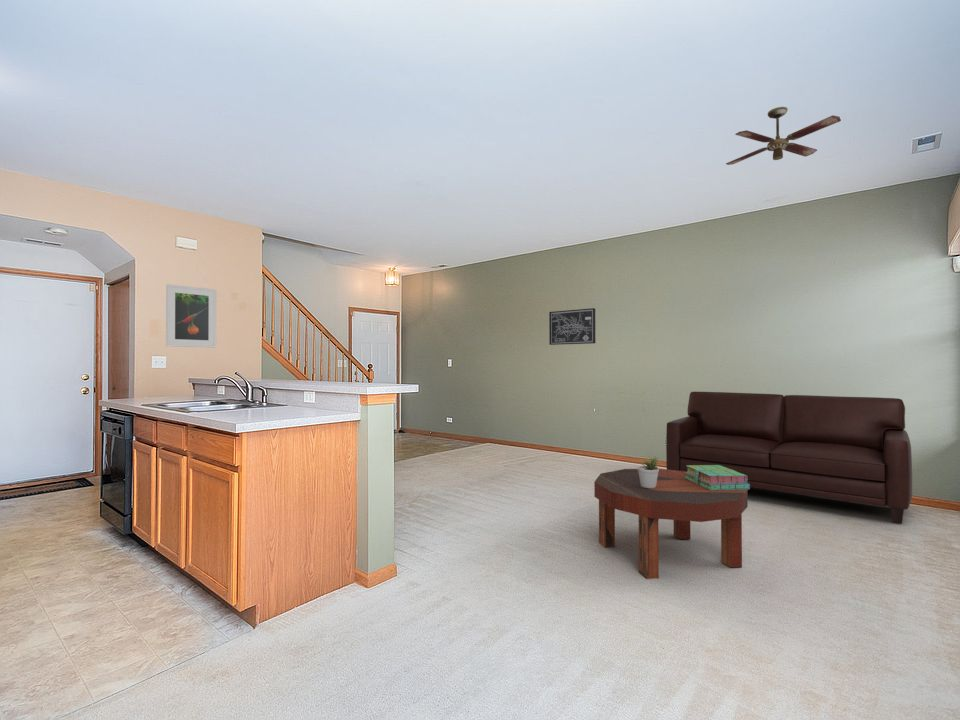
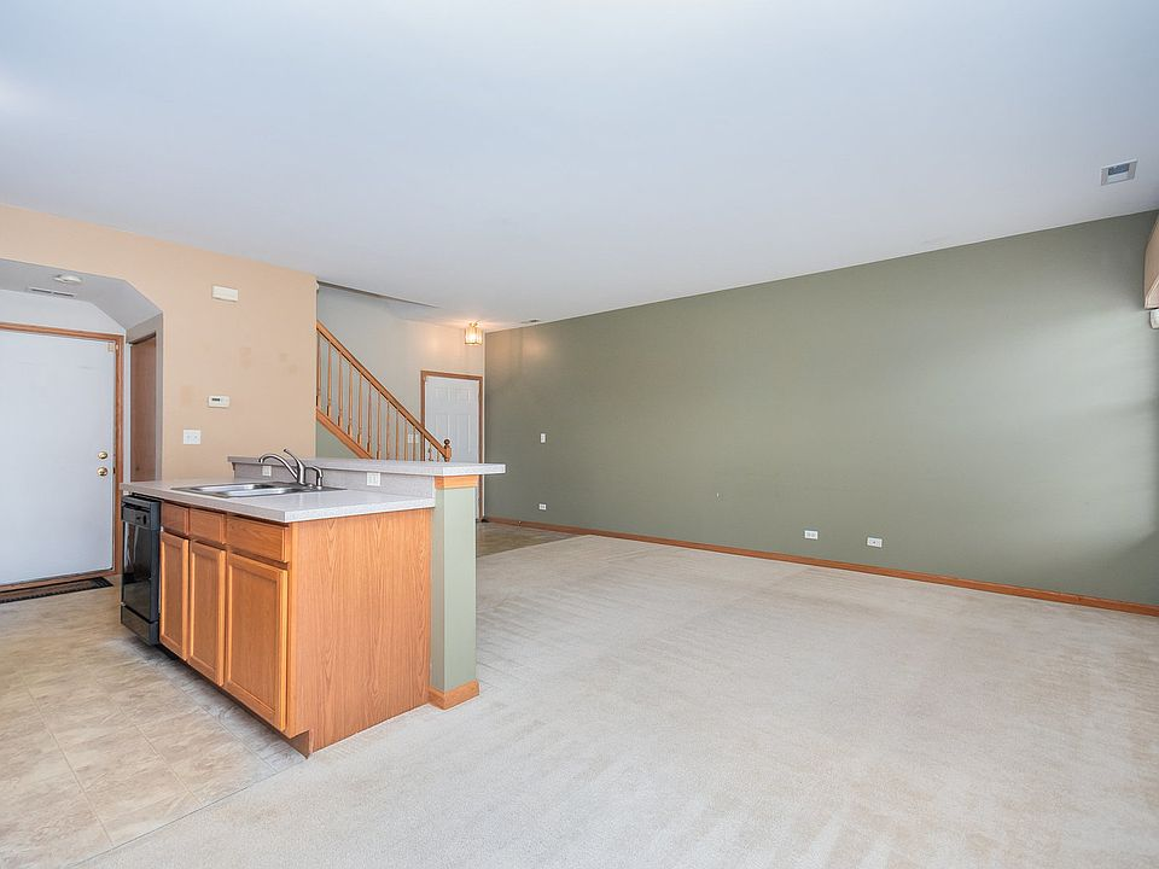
- stack of books [684,465,751,491]
- potted plant [637,455,661,488]
- ceiling fan [725,106,842,166]
- wall art [548,307,596,346]
- coffee table [593,468,749,580]
- sofa [665,391,913,525]
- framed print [165,283,217,349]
